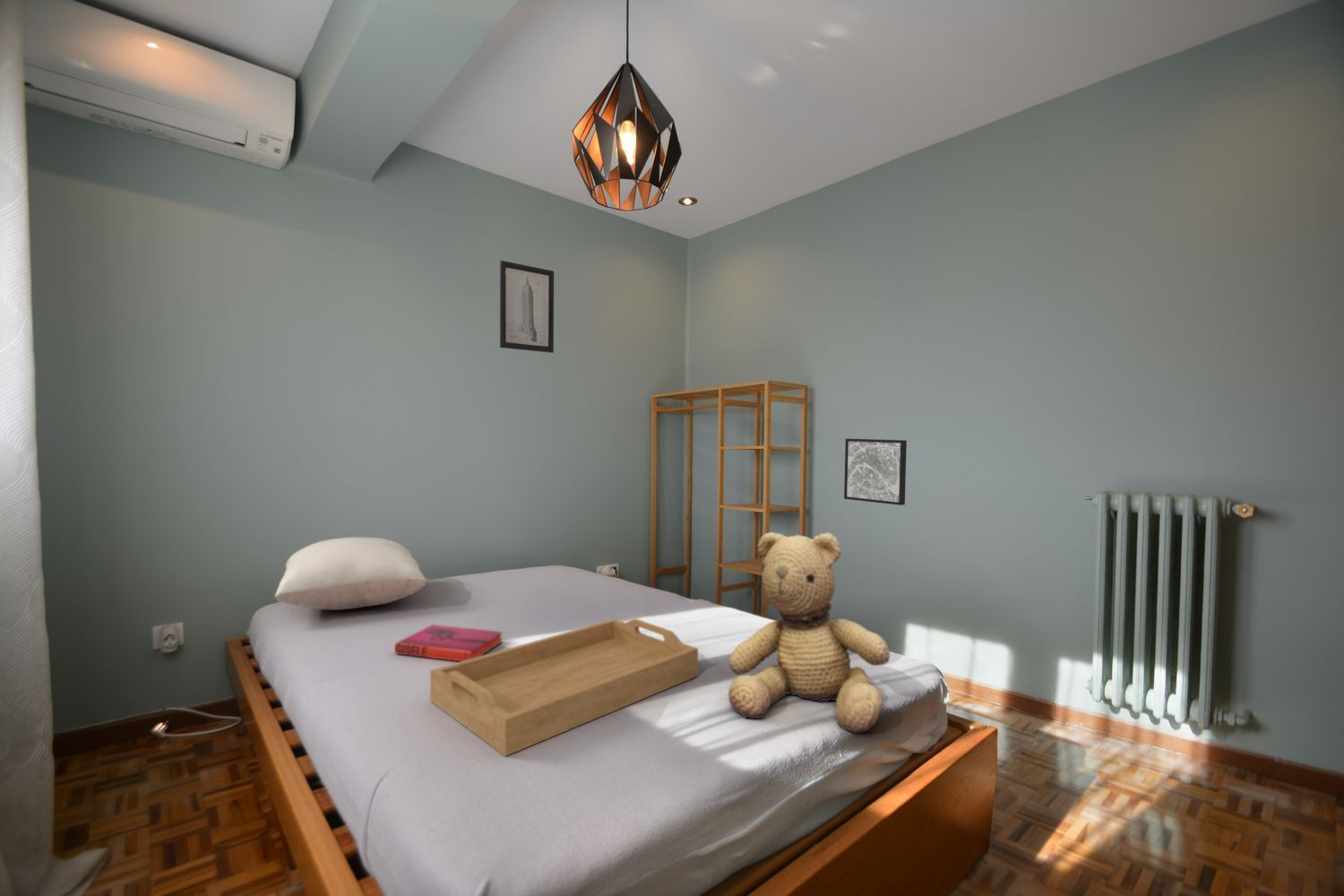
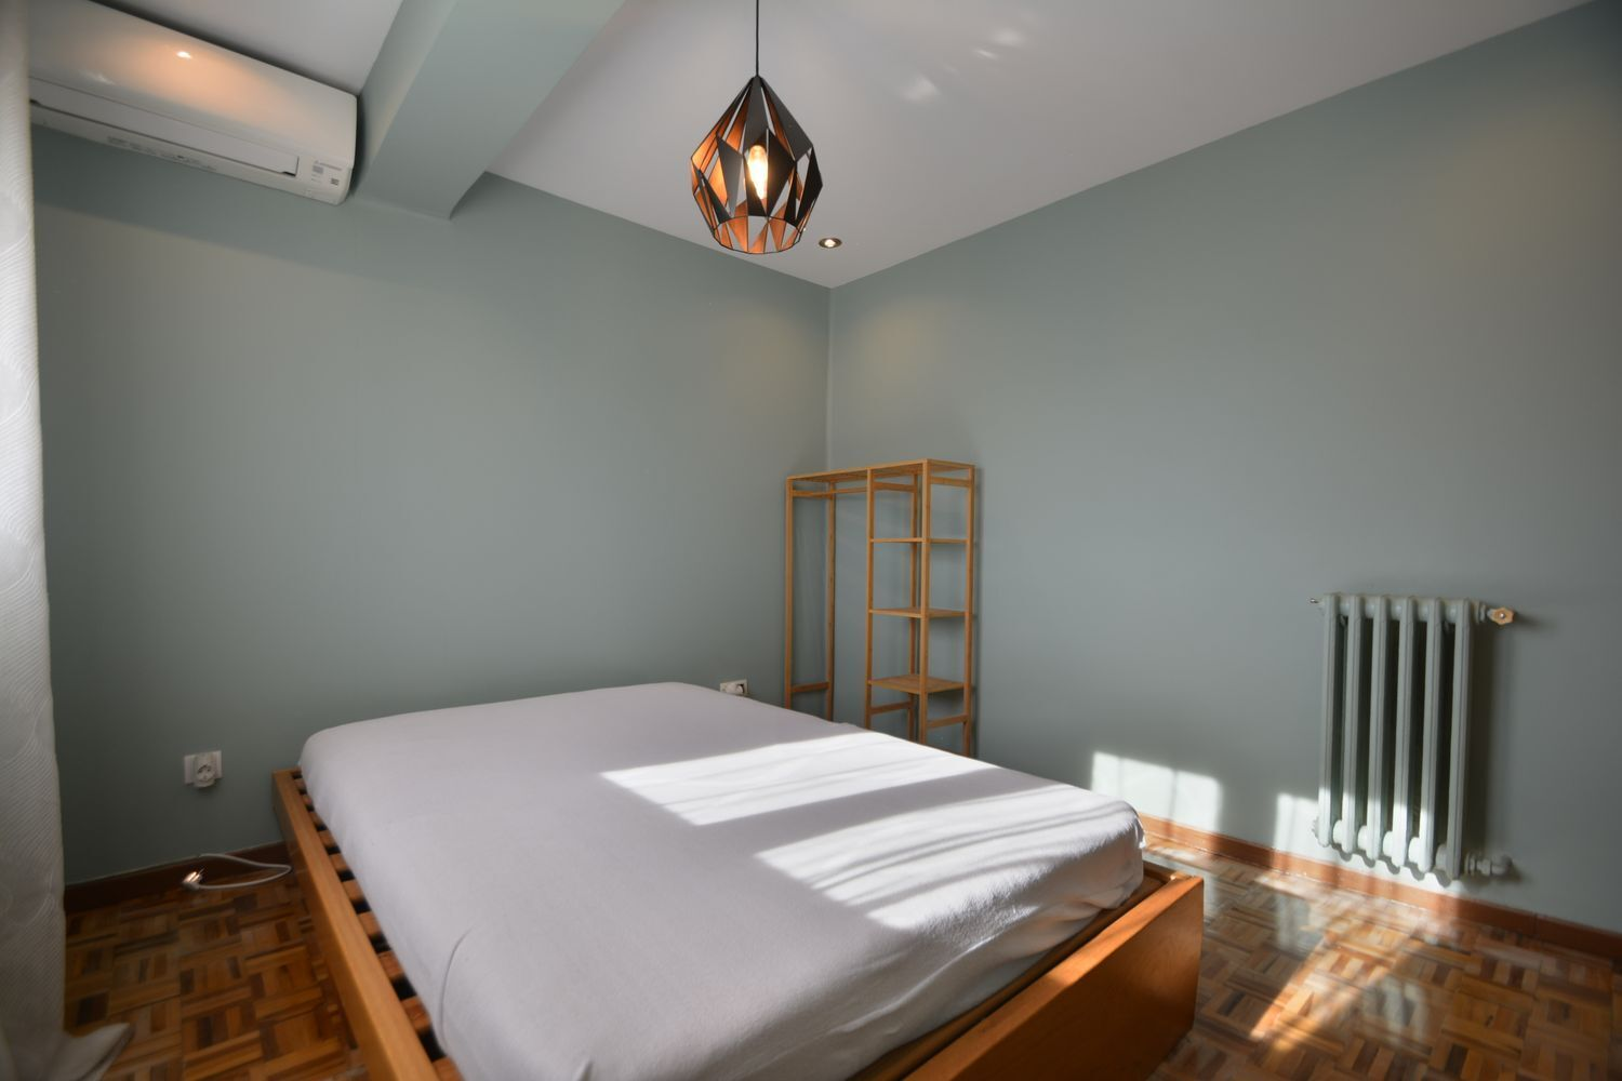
- pillow [273,537,429,611]
- hardback book [393,624,504,662]
- teddy bear [728,531,891,735]
- serving tray [429,618,699,757]
- wall art [843,438,908,506]
- wall art [499,260,555,354]
